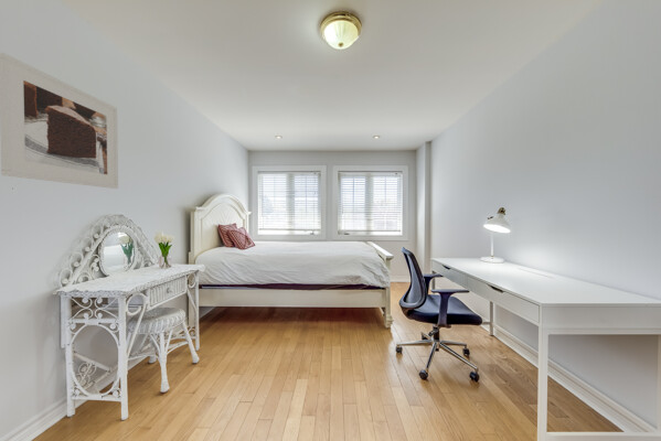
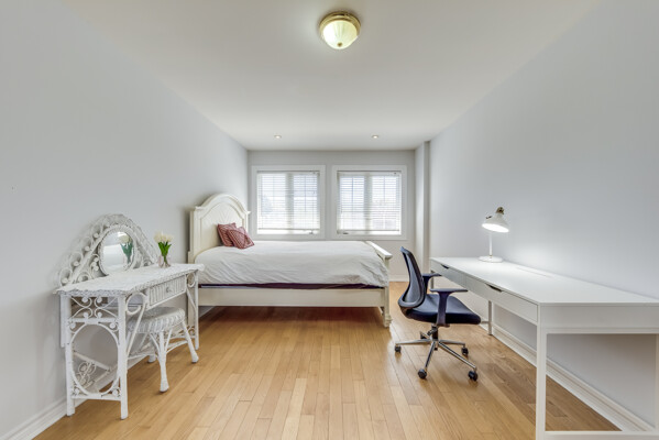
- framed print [0,52,119,190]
